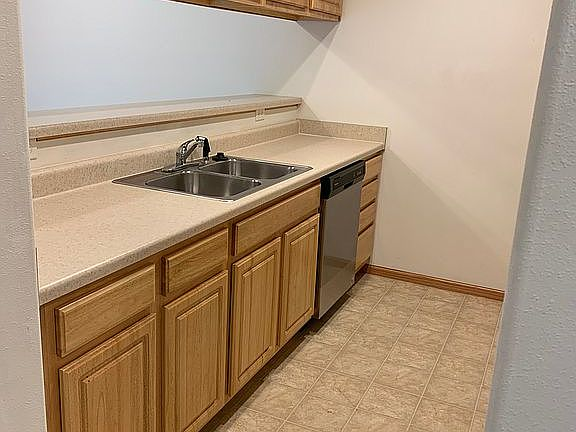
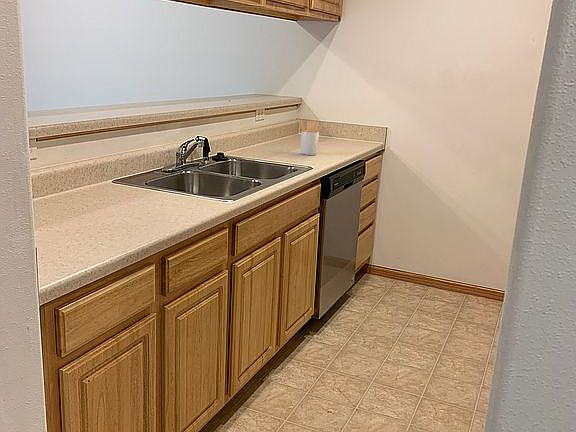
+ utensil holder [299,119,324,156]
